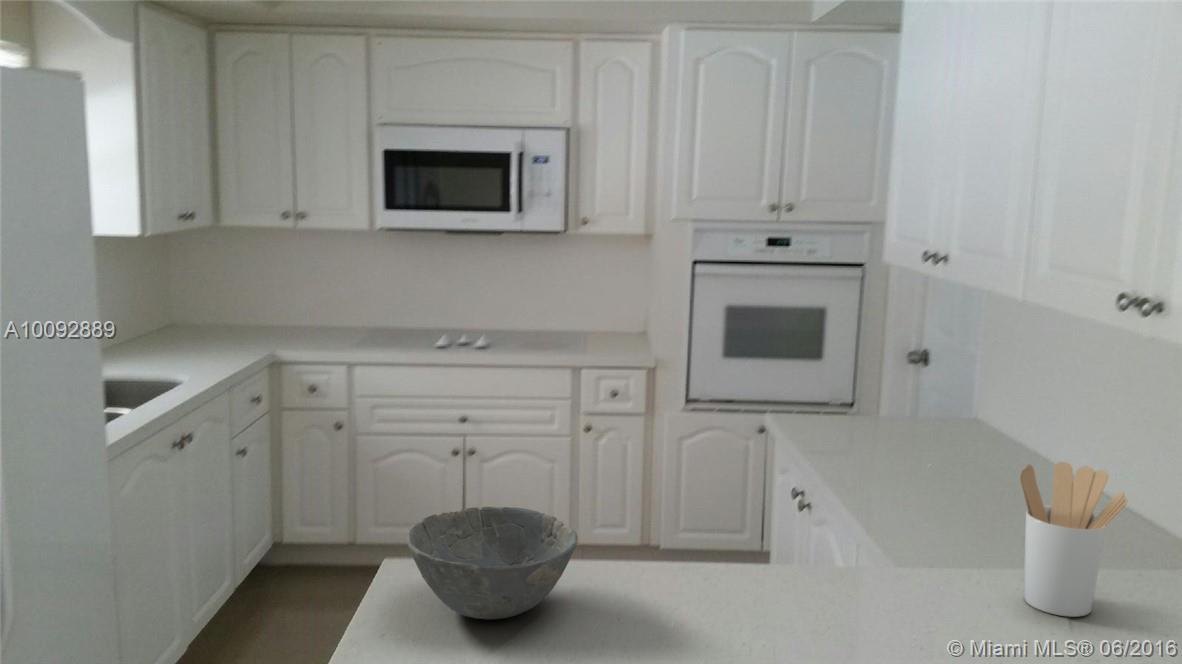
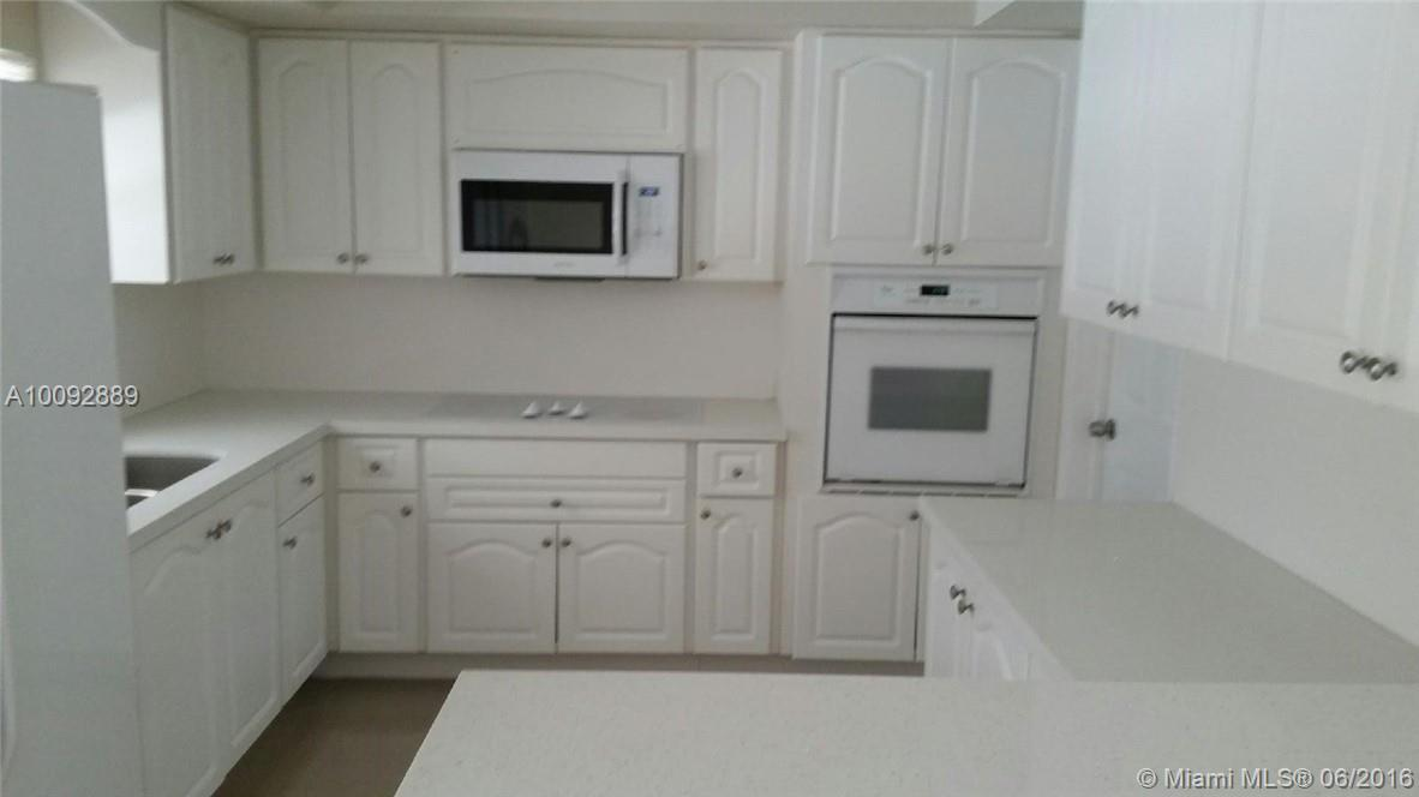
- utensil holder [1019,461,1129,618]
- bowl [406,506,579,620]
